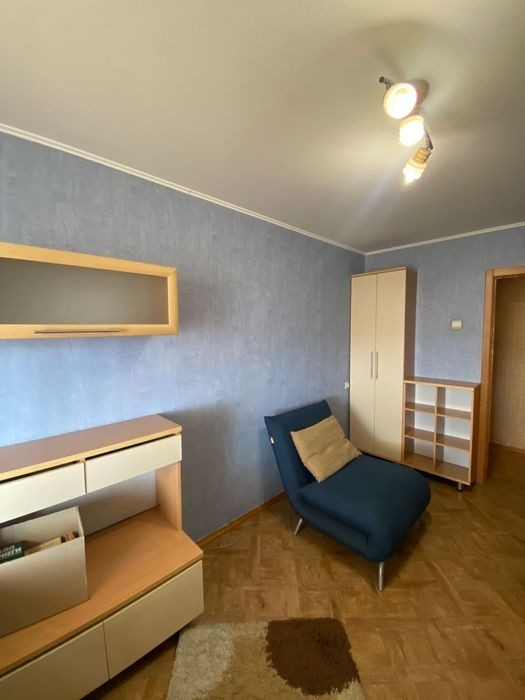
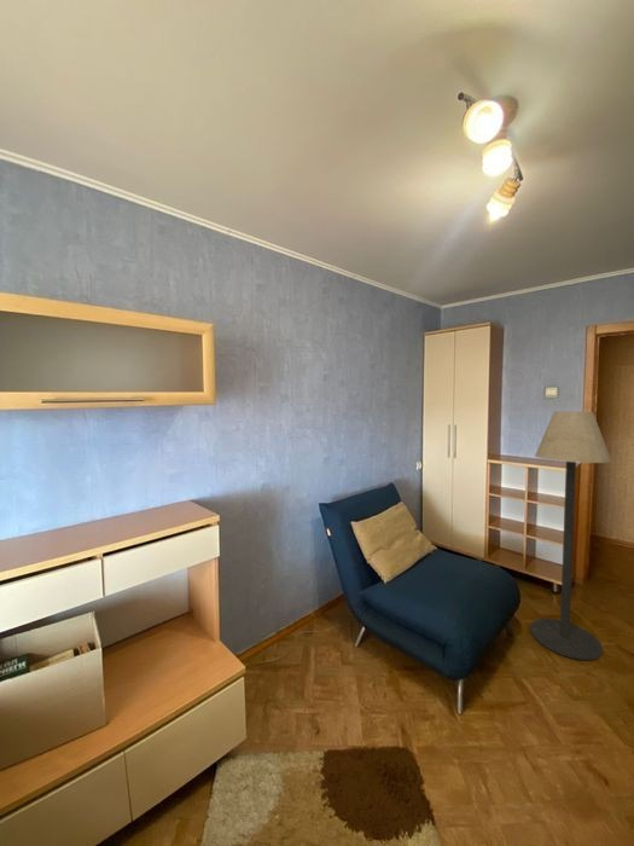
+ floor lamp [529,411,612,661]
